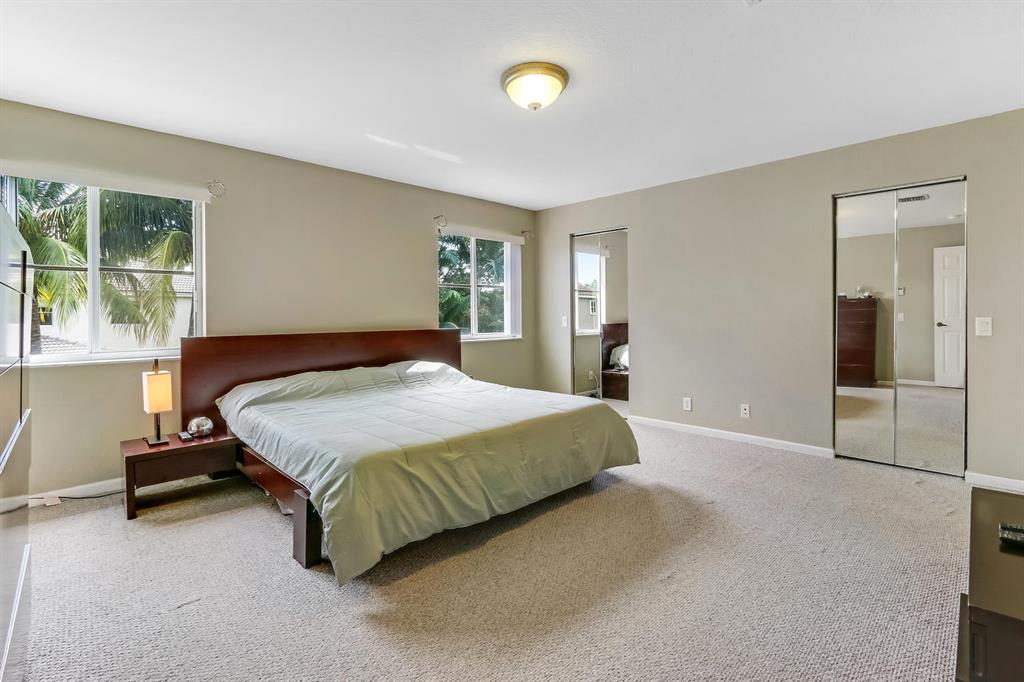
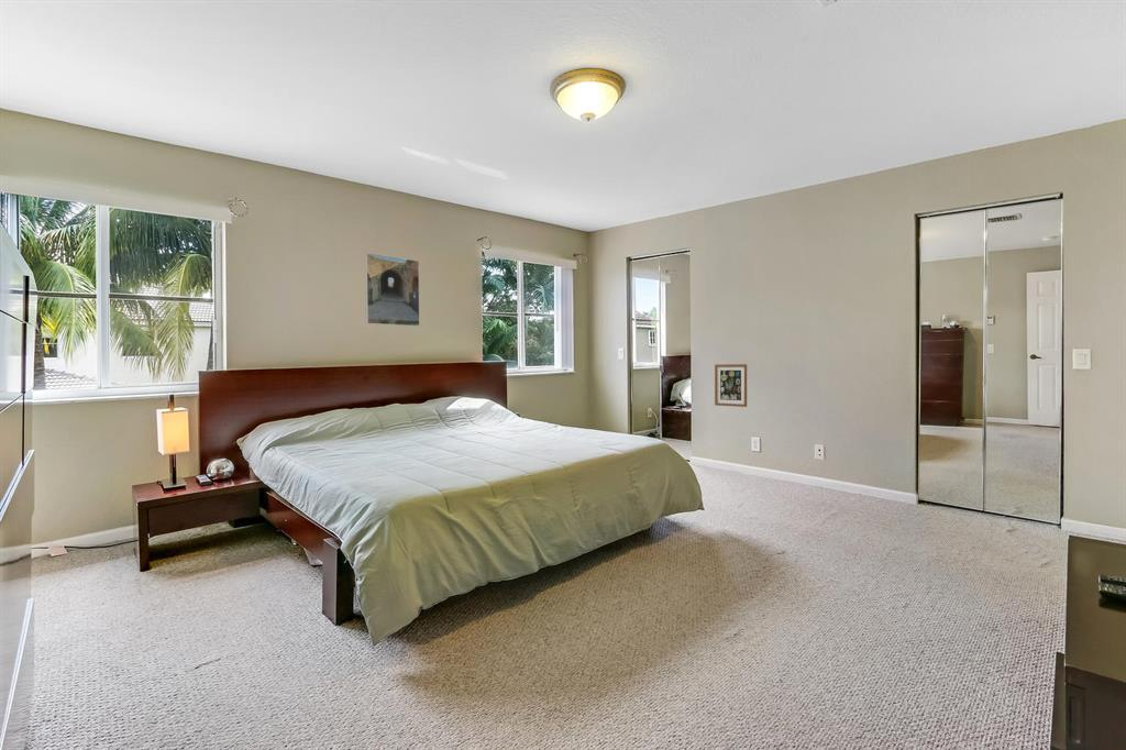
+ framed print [364,252,421,328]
+ wall art [714,363,748,408]
